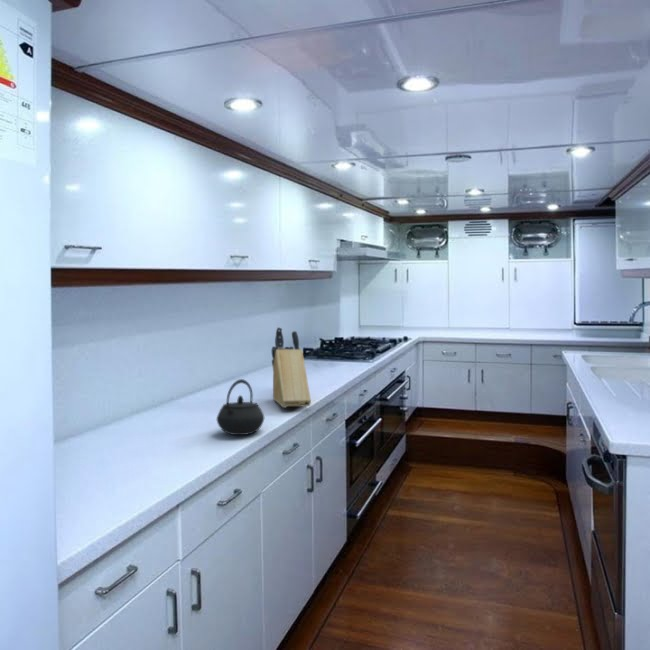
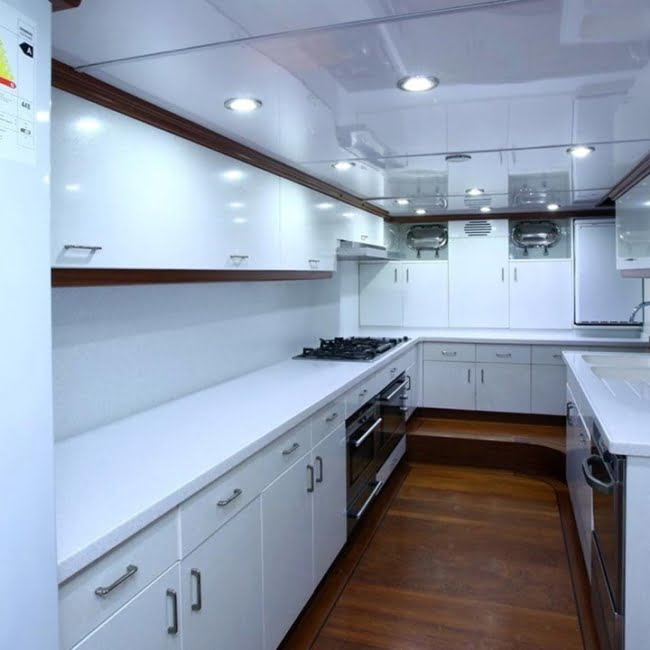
- knife block [271,326,312,408]
- kettle [216,378,265,436]
